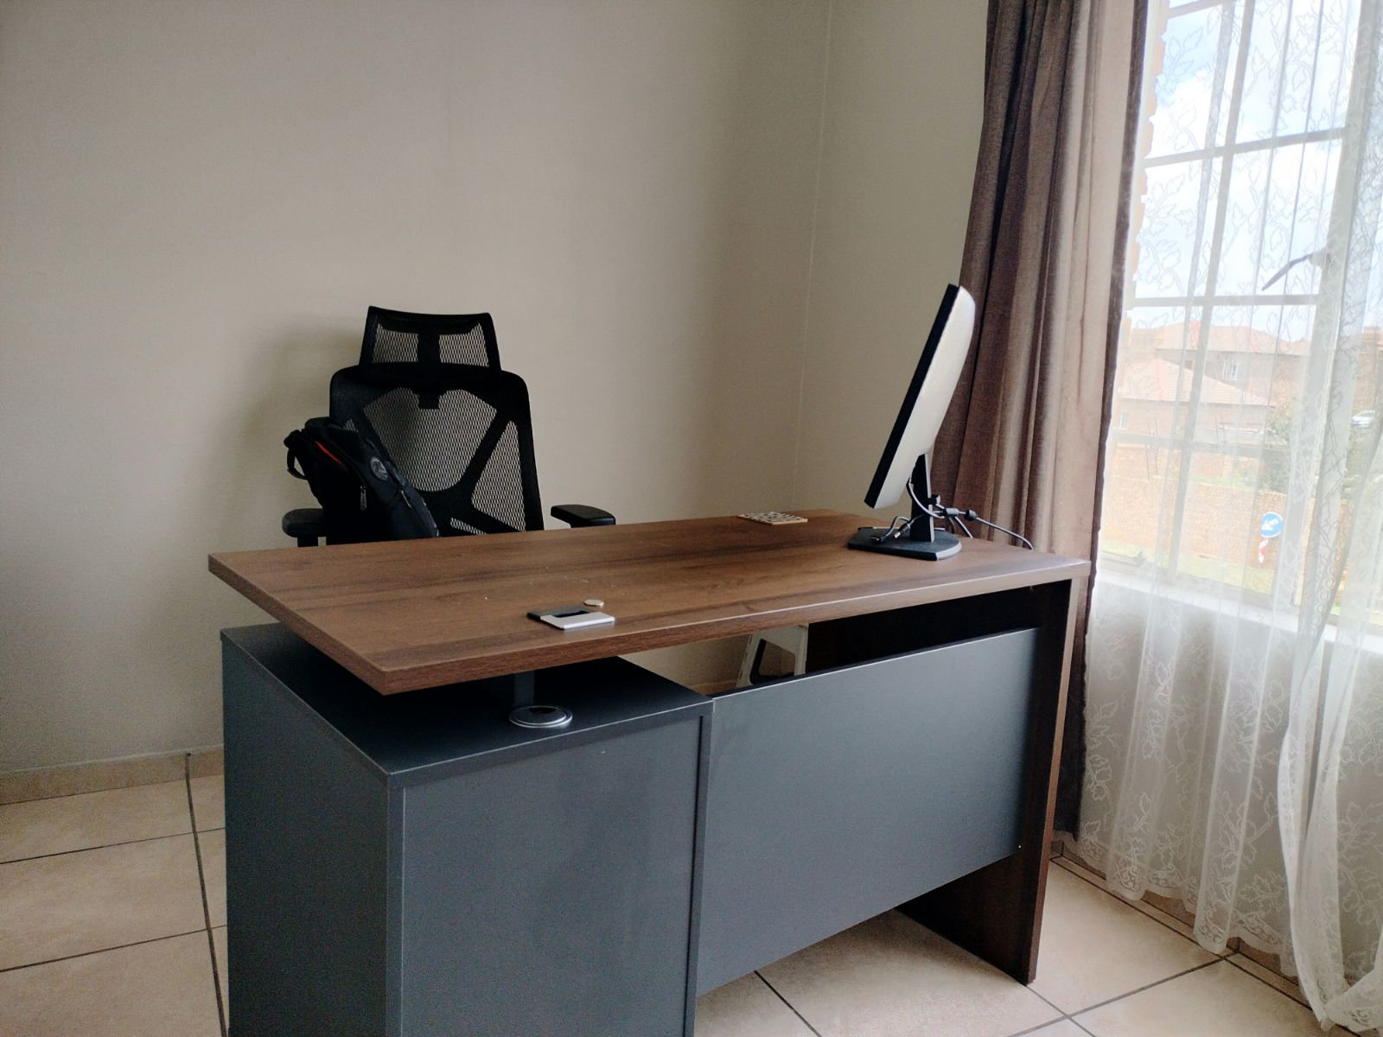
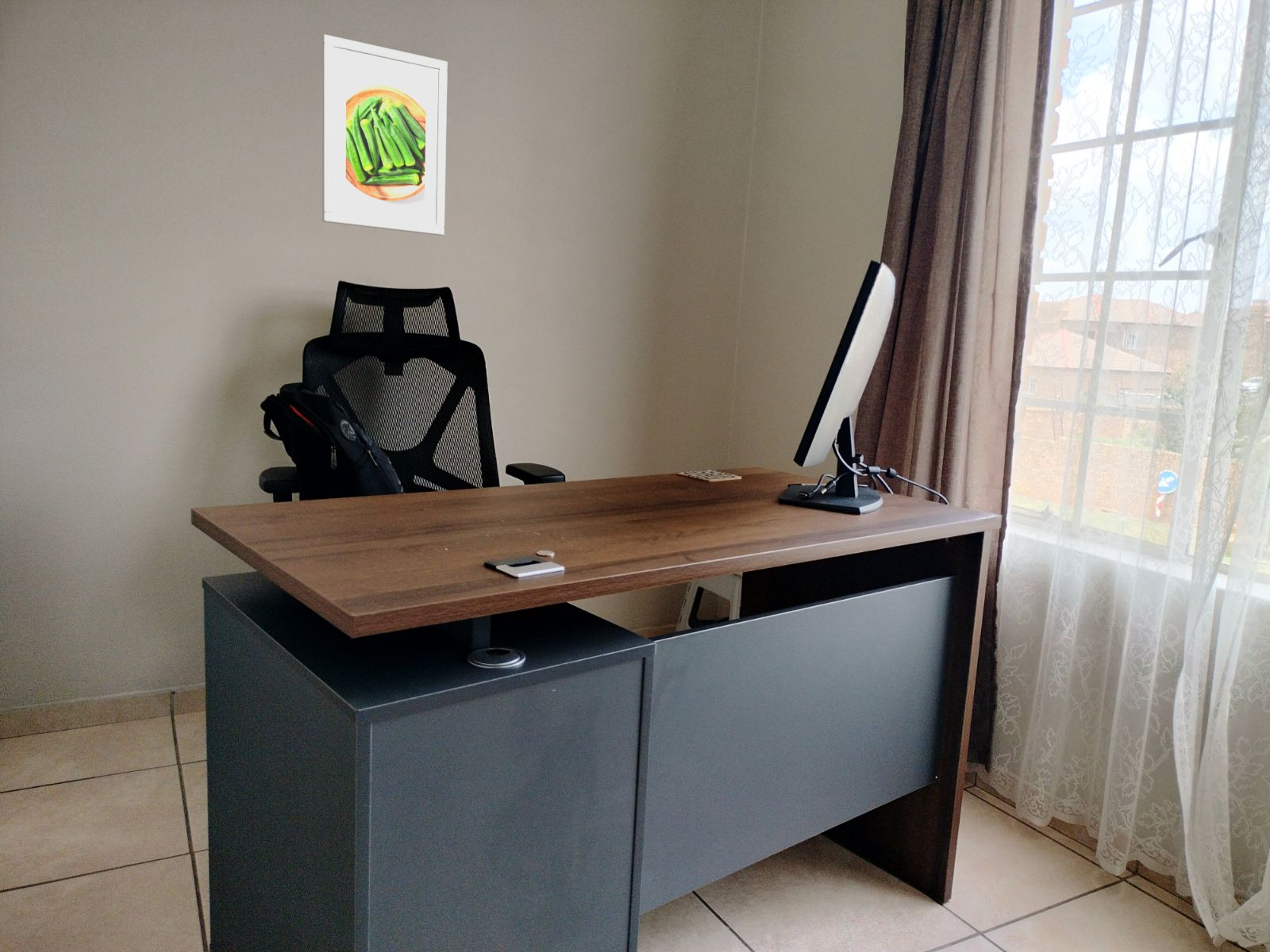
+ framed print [321,34,448,236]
